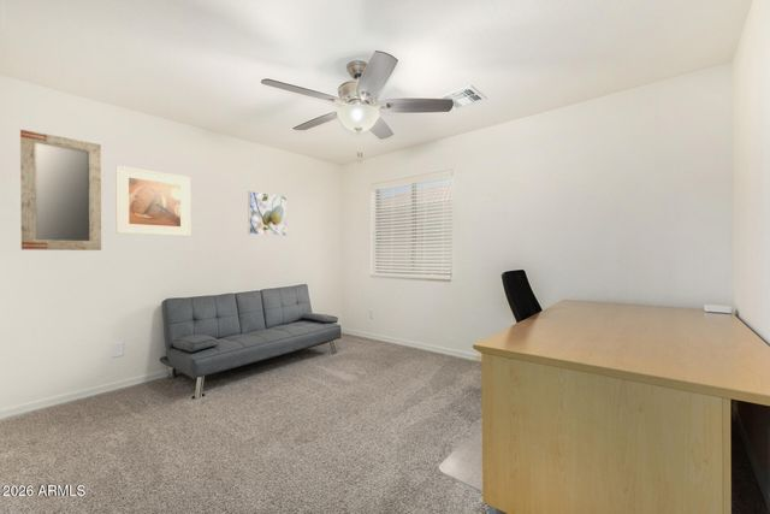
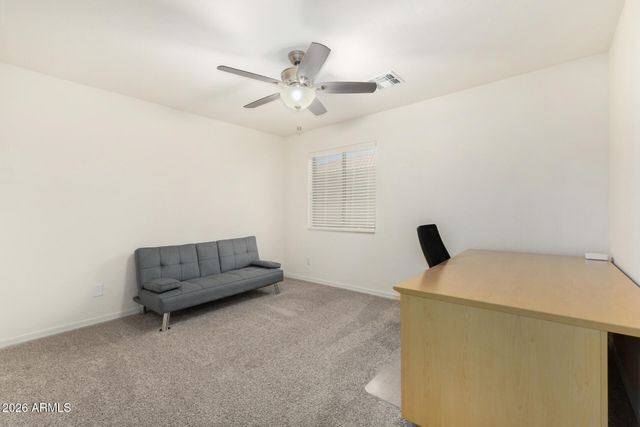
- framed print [247,190,288,237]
- home mirror [19,128,102,252]
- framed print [114,165,191,237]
